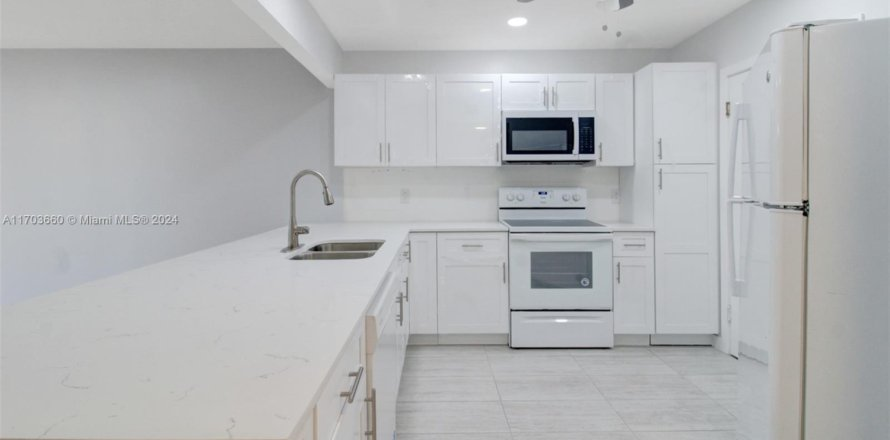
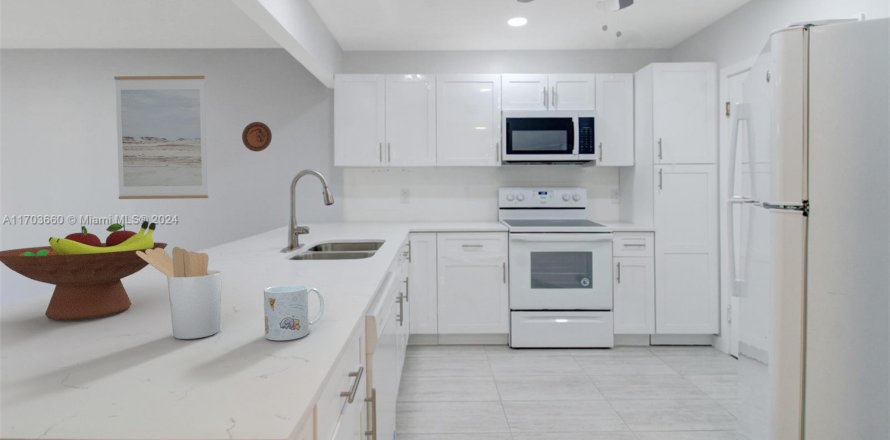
+ utensil holder [136,246,223,340]
+ decorative plate [241,121,273,153]
+ mug [263,284,325,341]
+ wall art [113,75,209,200]
+ fruit bowl [0,220,169,321]
